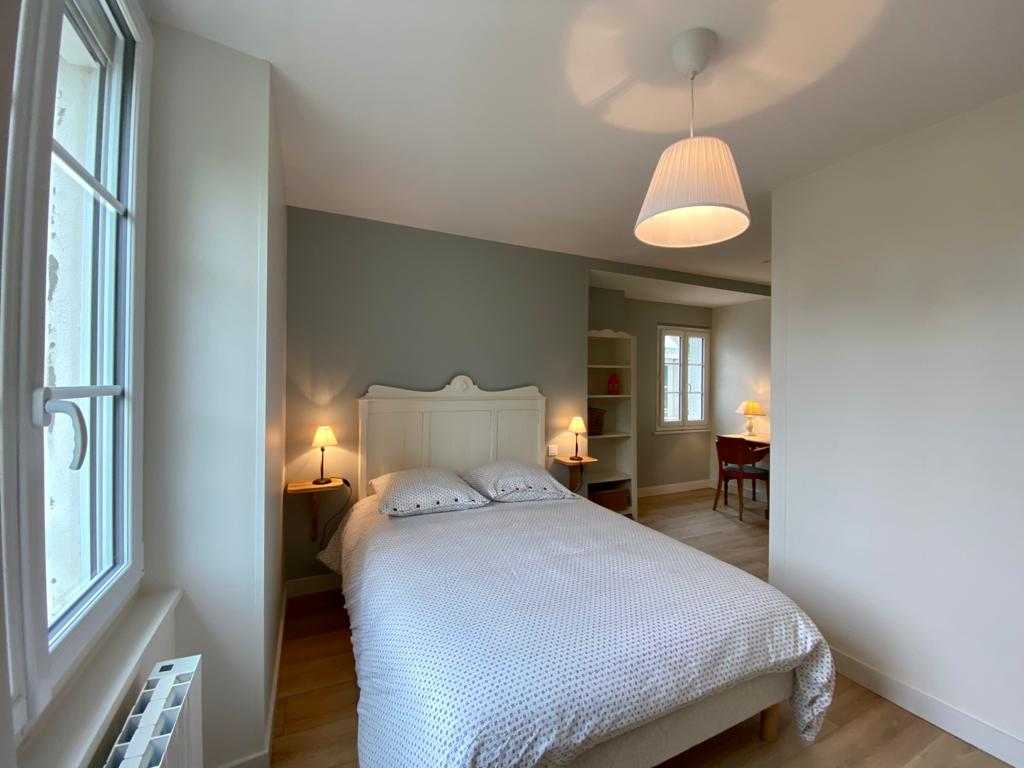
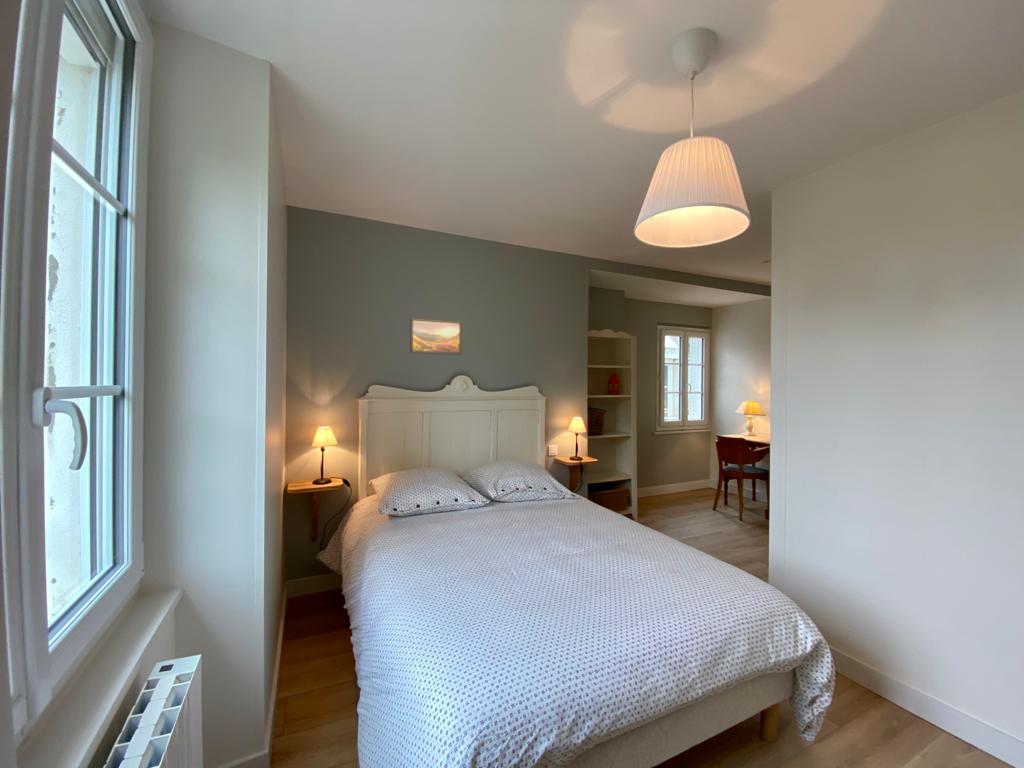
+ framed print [409,317,463,356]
